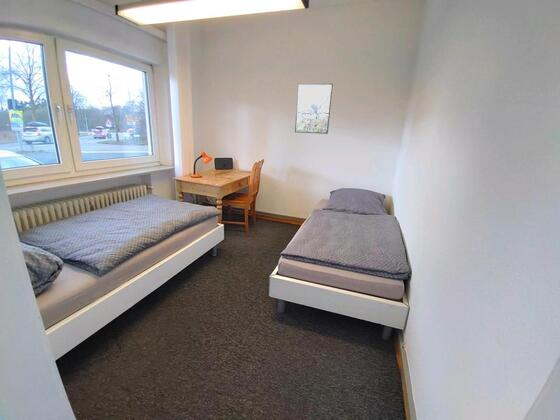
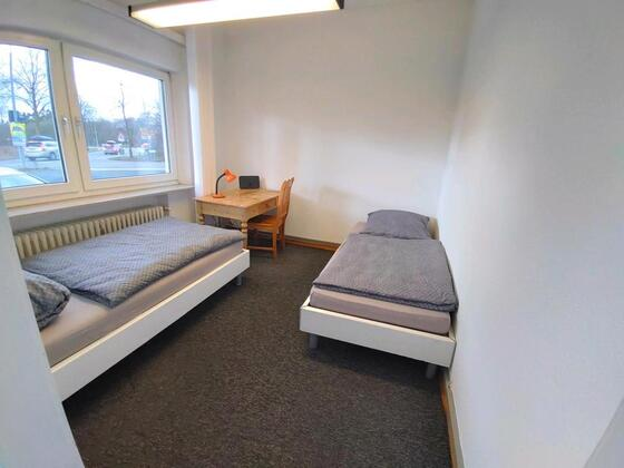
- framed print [294,83,334,135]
